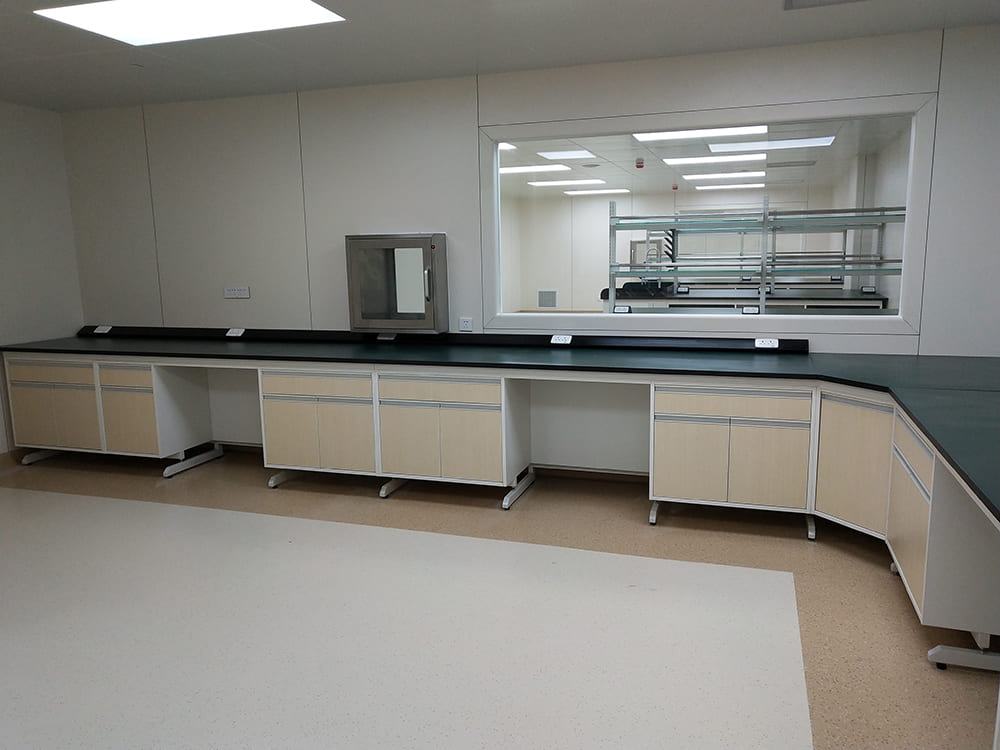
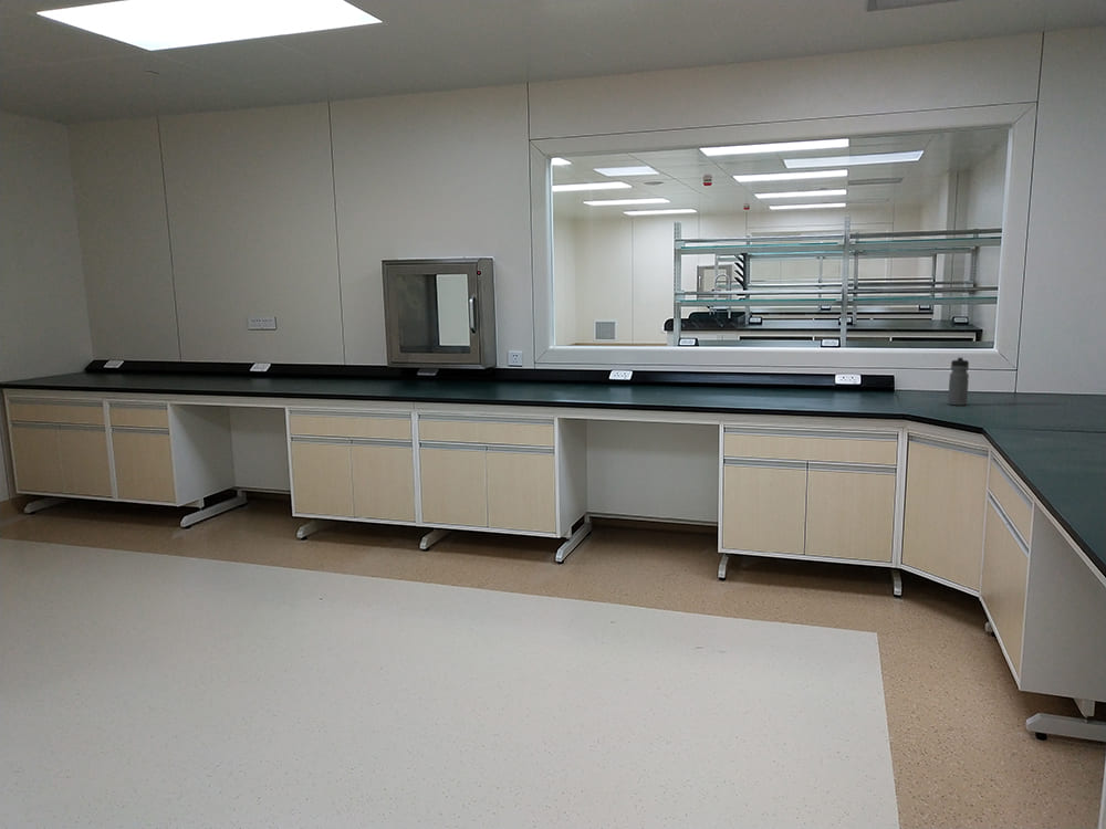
+ water bottle [947,356,970,407]
